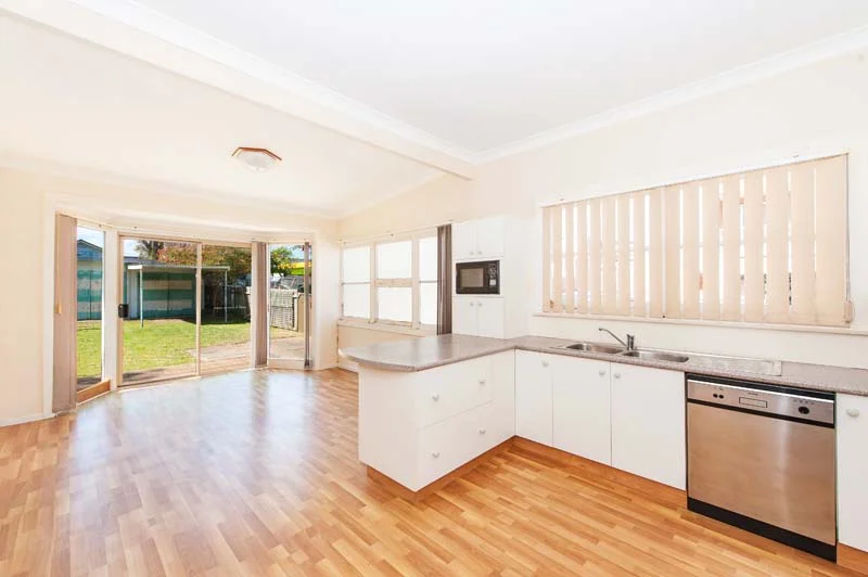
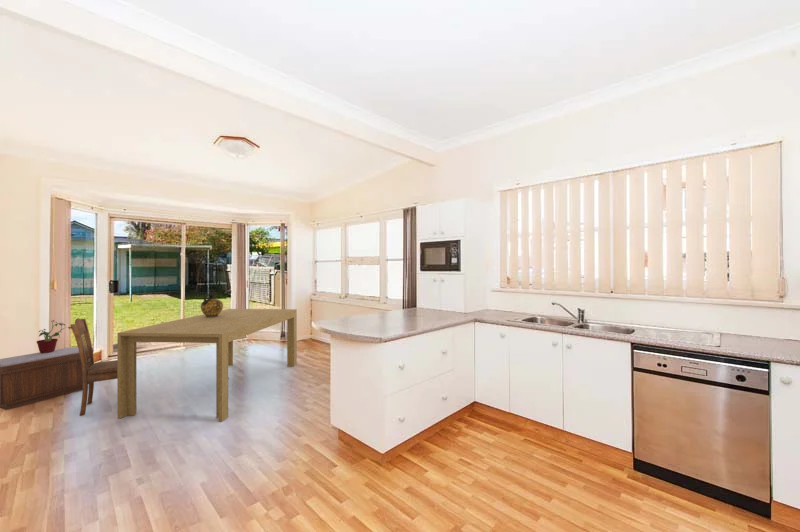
+ bench [0,346,89,411]
+ dining table [116,308,298,422]
+ potted plant [36,319,72,353]
+ ceramic jug [200,291,224,317]
+ dining chair [69,317,117,417]
